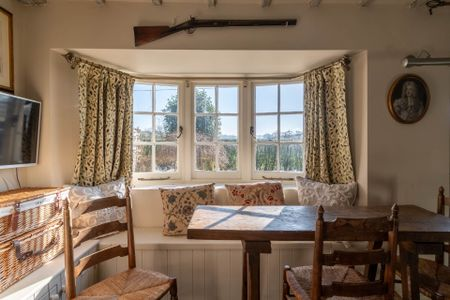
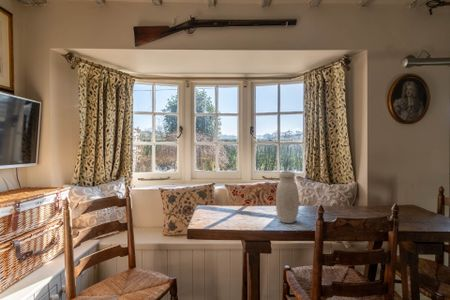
+ jar [275,170,300,224]
